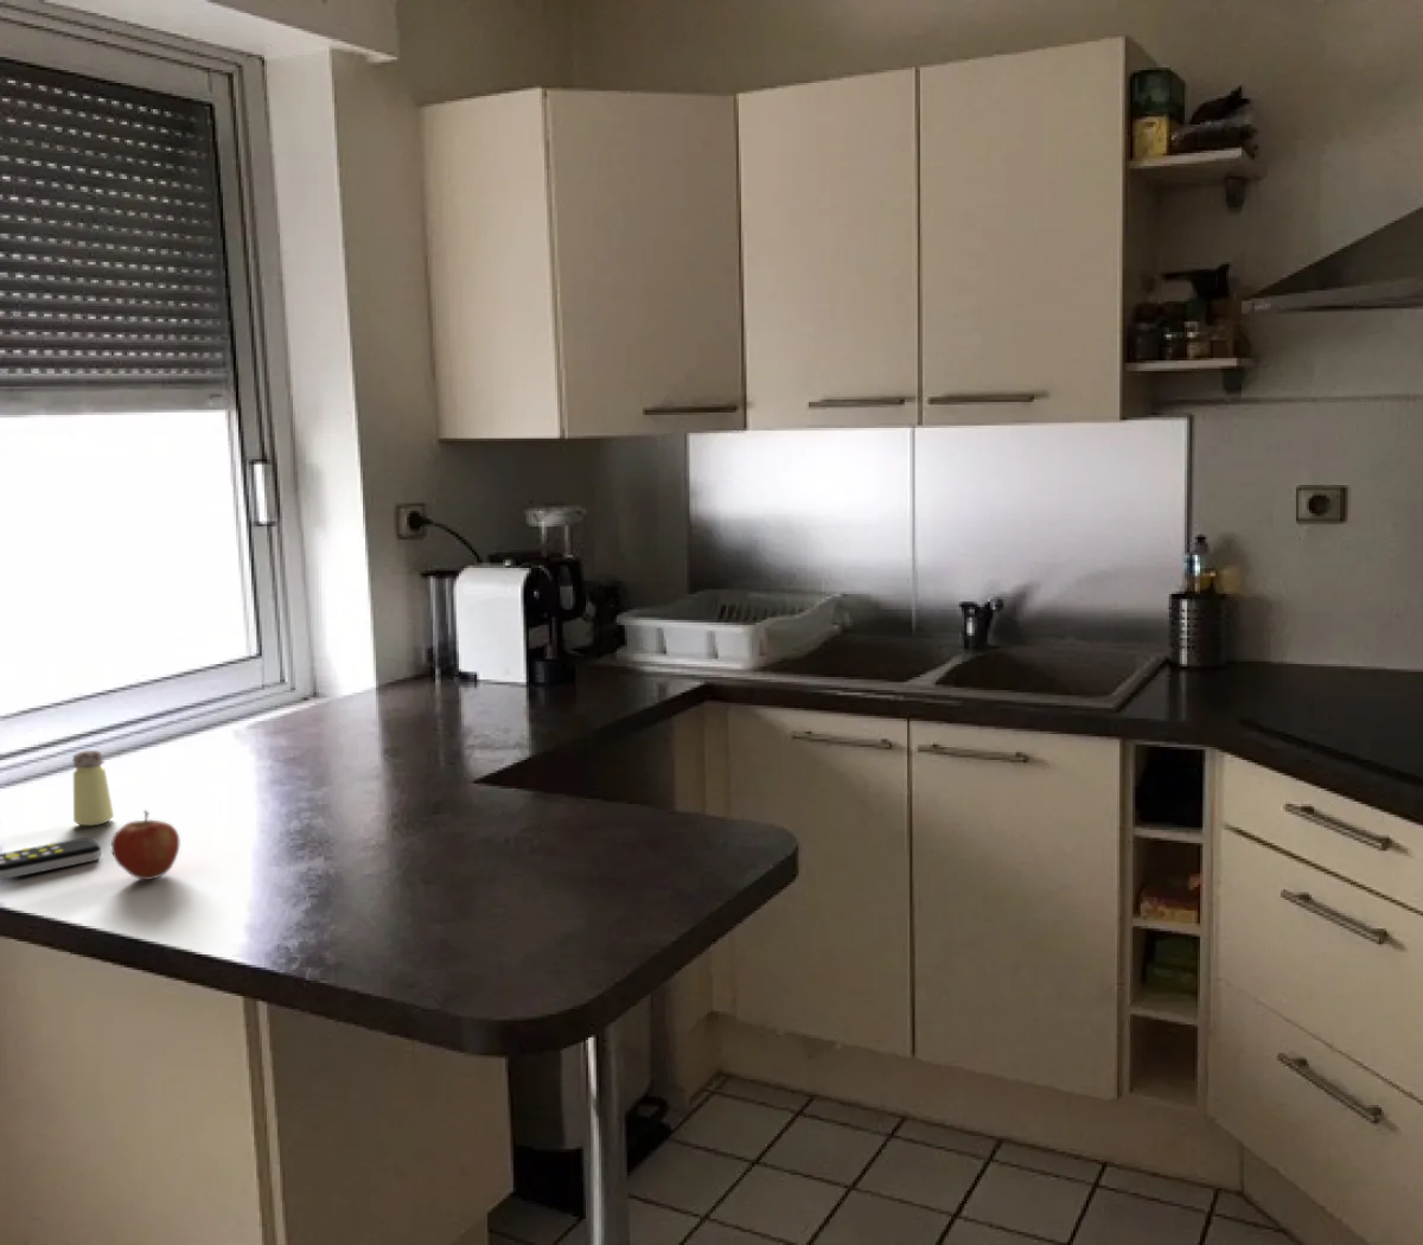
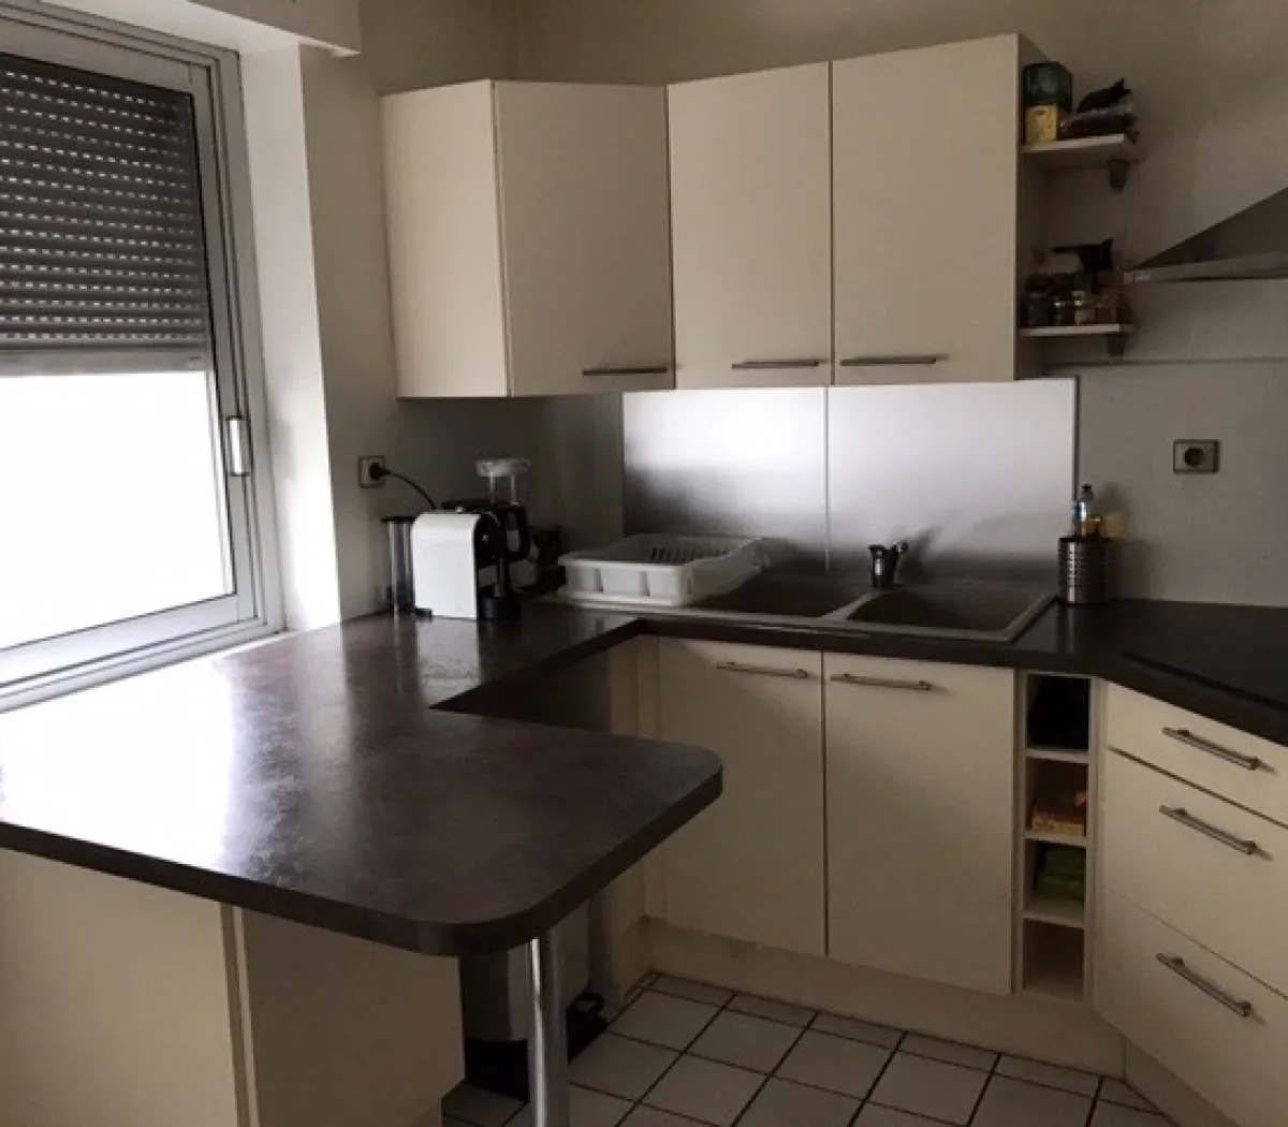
- remote control [0,837,102,881]
- saltshaker [71,749,115,826]
- apple [110,808,180,881]
